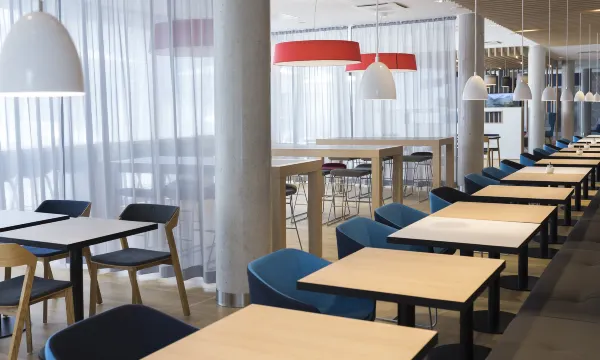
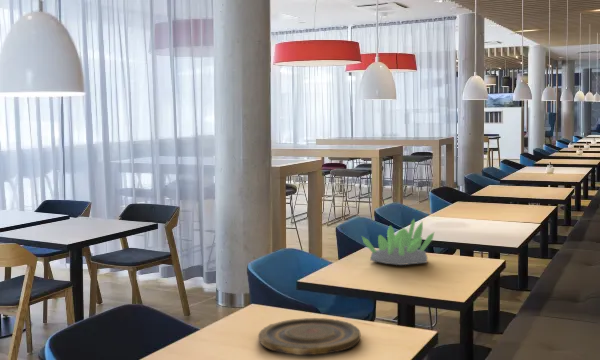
+ succulent plant [361,218,435,266]
+ plate [257,317,361,356]
